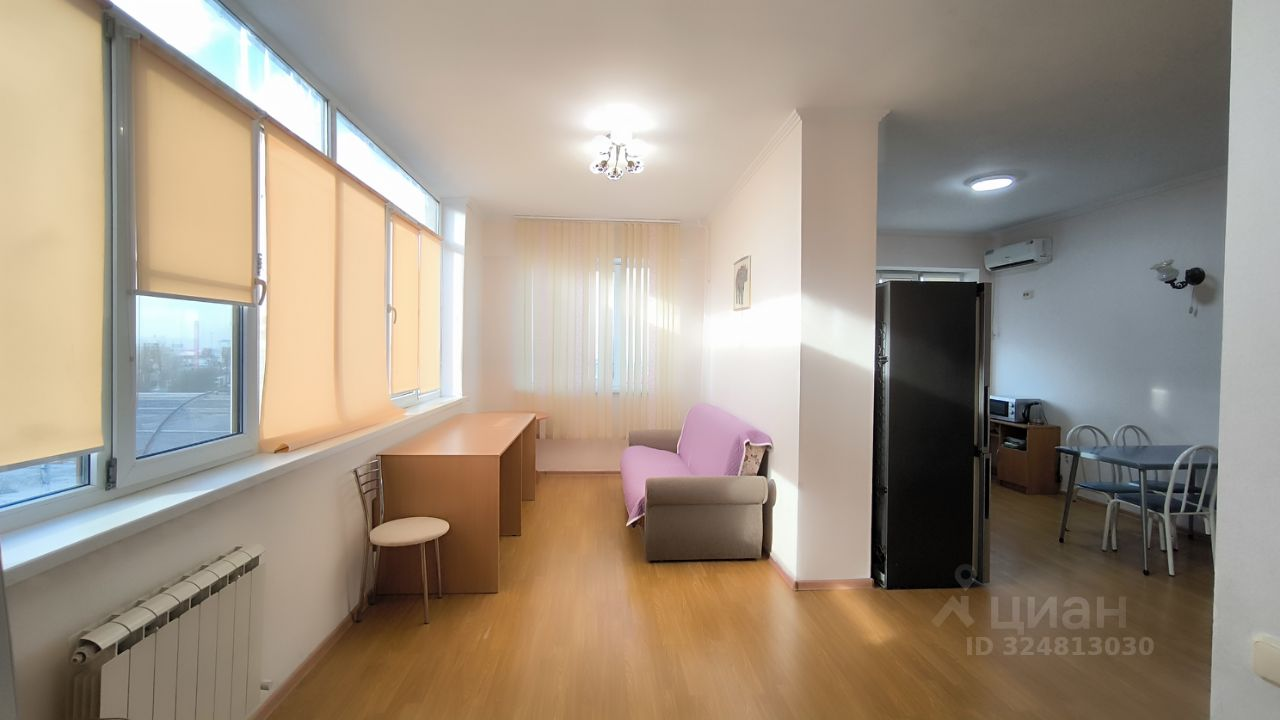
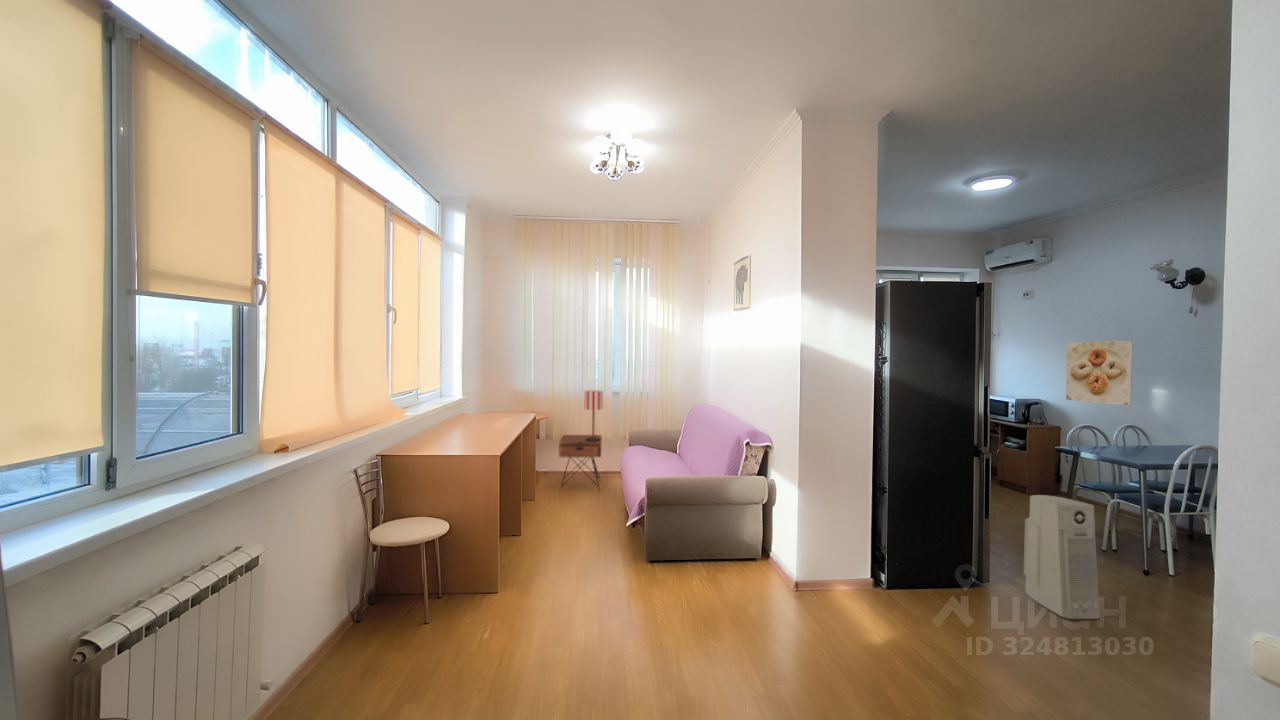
+ nightstand [558,434,603,494]
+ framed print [1065,340,1134,407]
+ table lamp [584,389,604,442]
+ air purifier [1023,494,1101,620]
